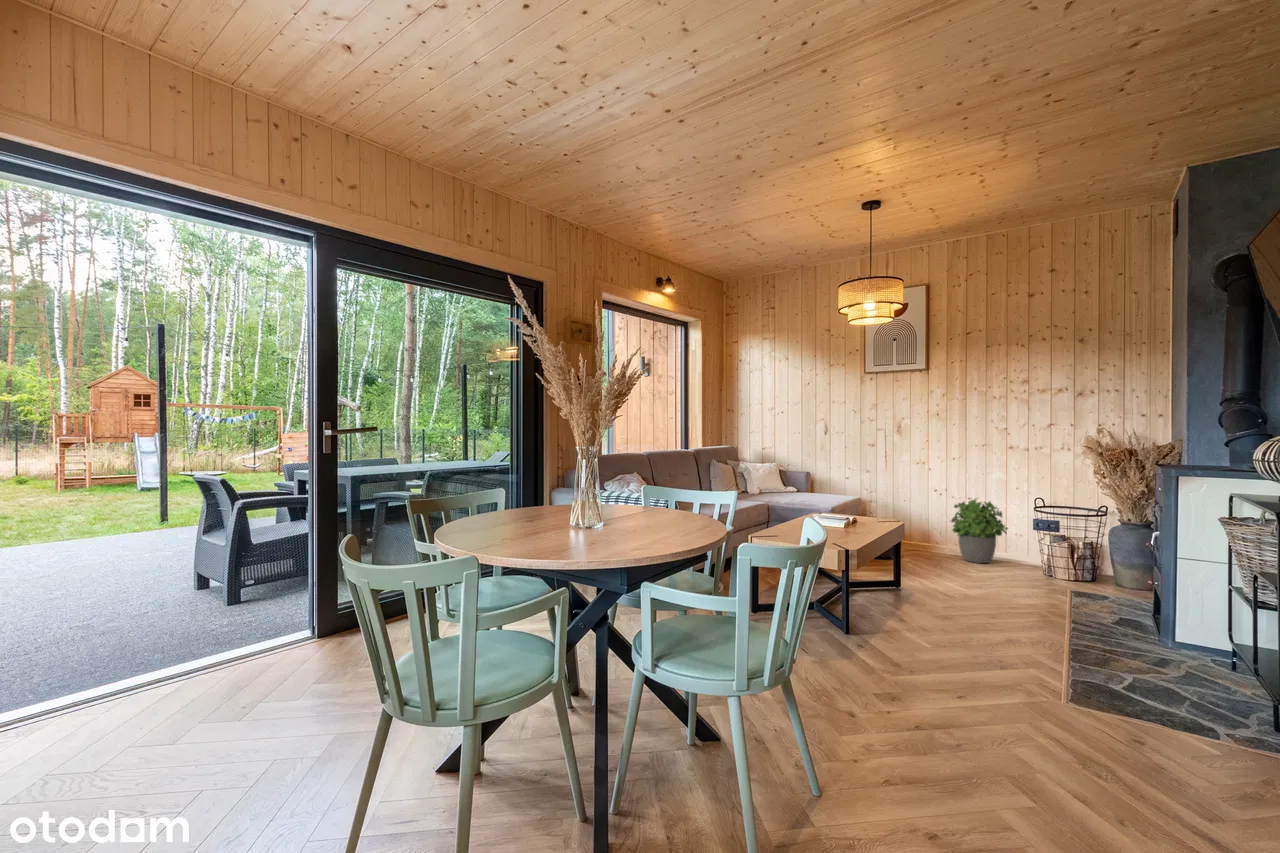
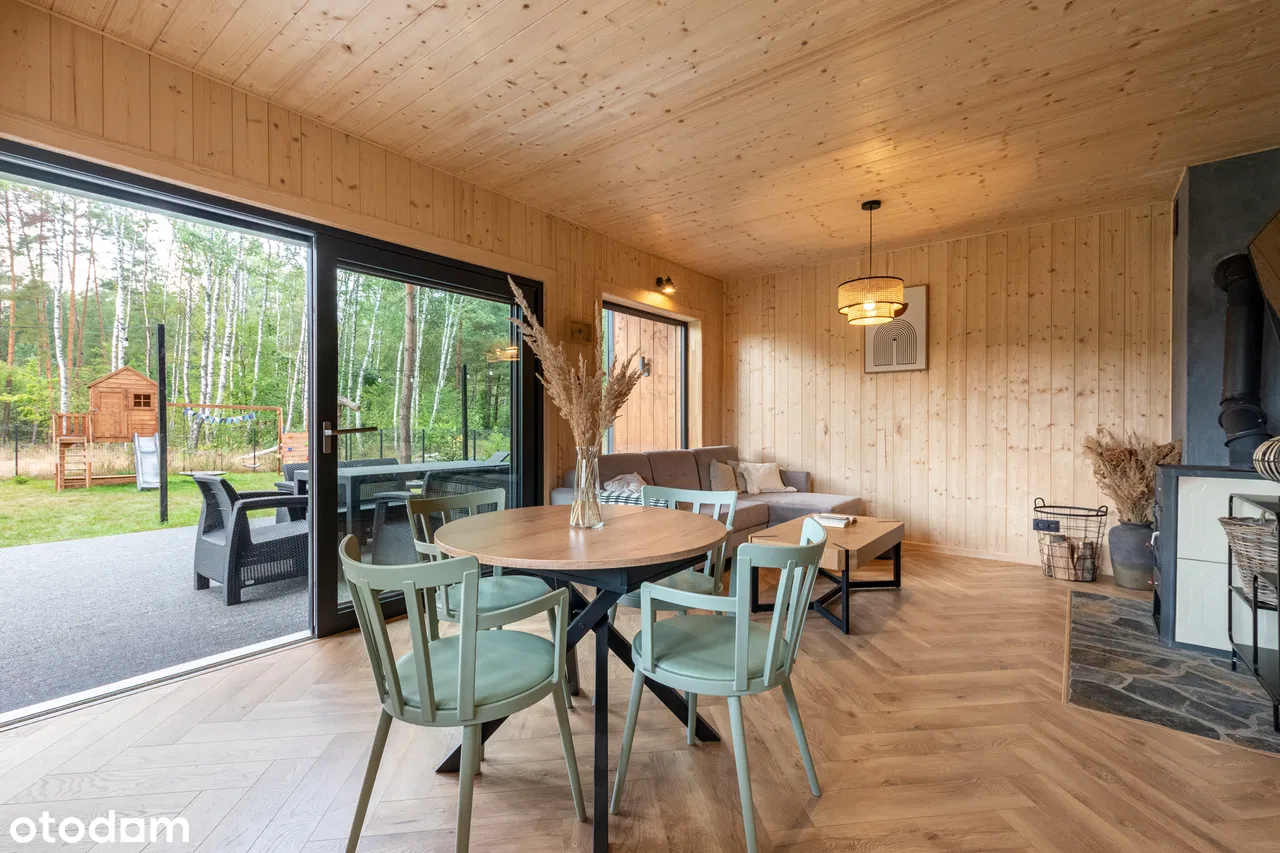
- potted plant [948,498,1009,564]
